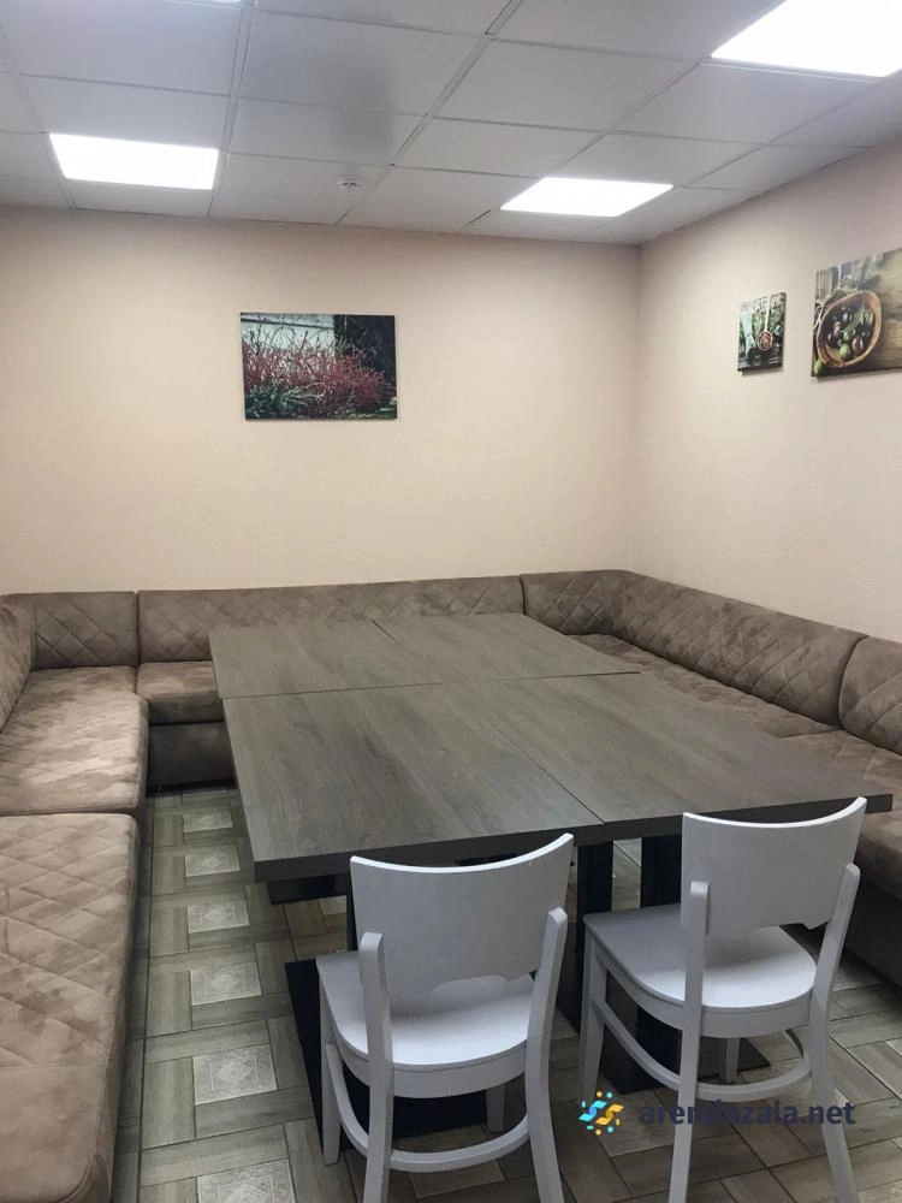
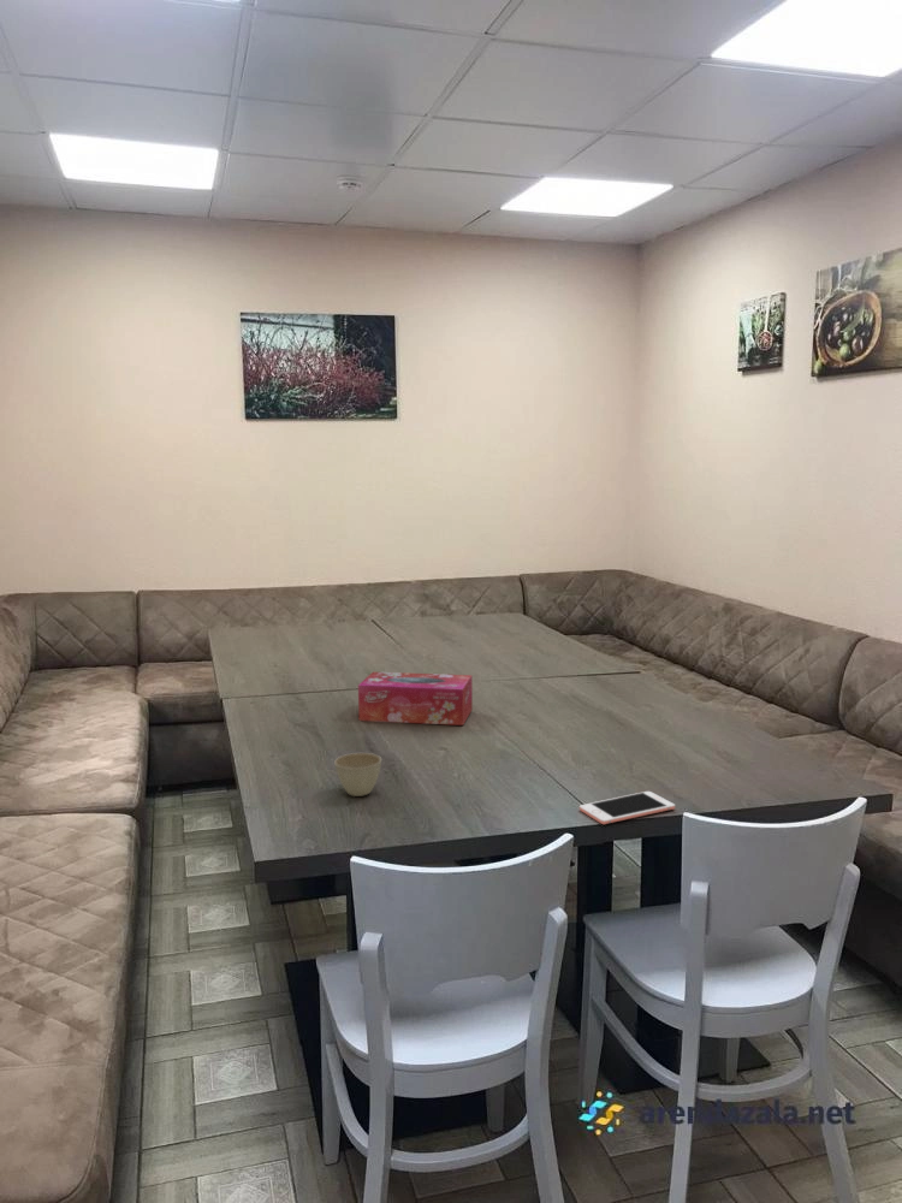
+ tissue box [357,671,474,727]
+ flower pot [333,752,382,798]
+ cell phone [578,790,676,825]
